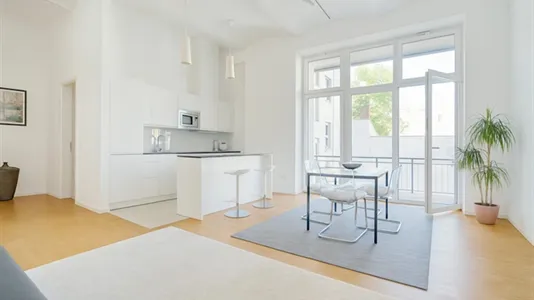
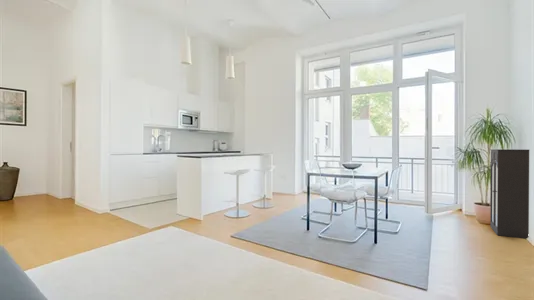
+ cabinet [489,148,530,240]
